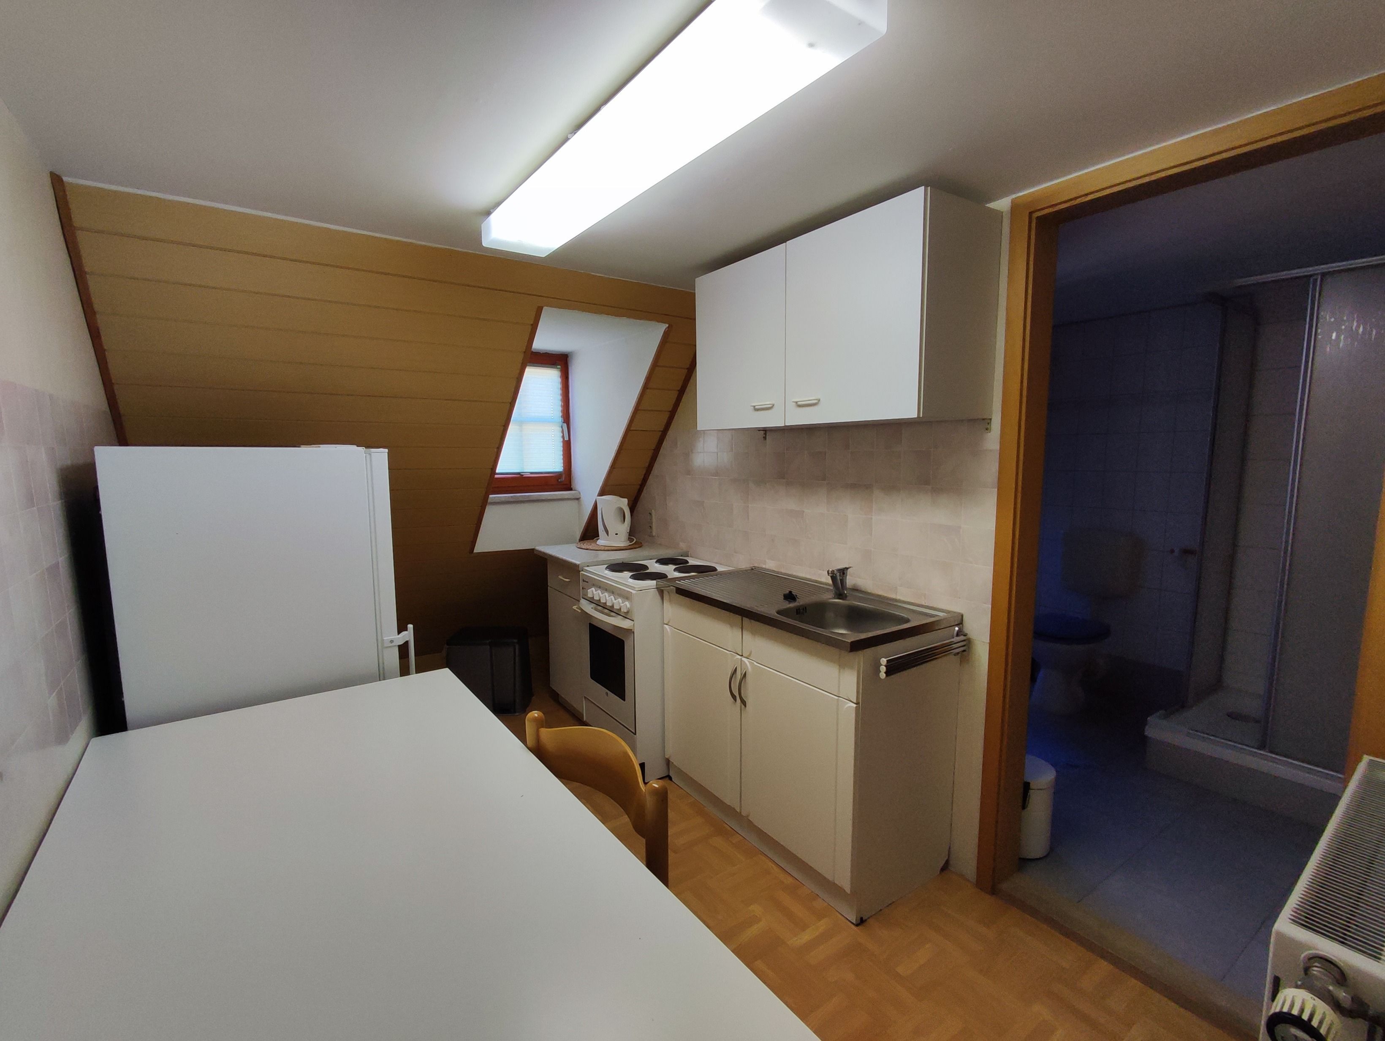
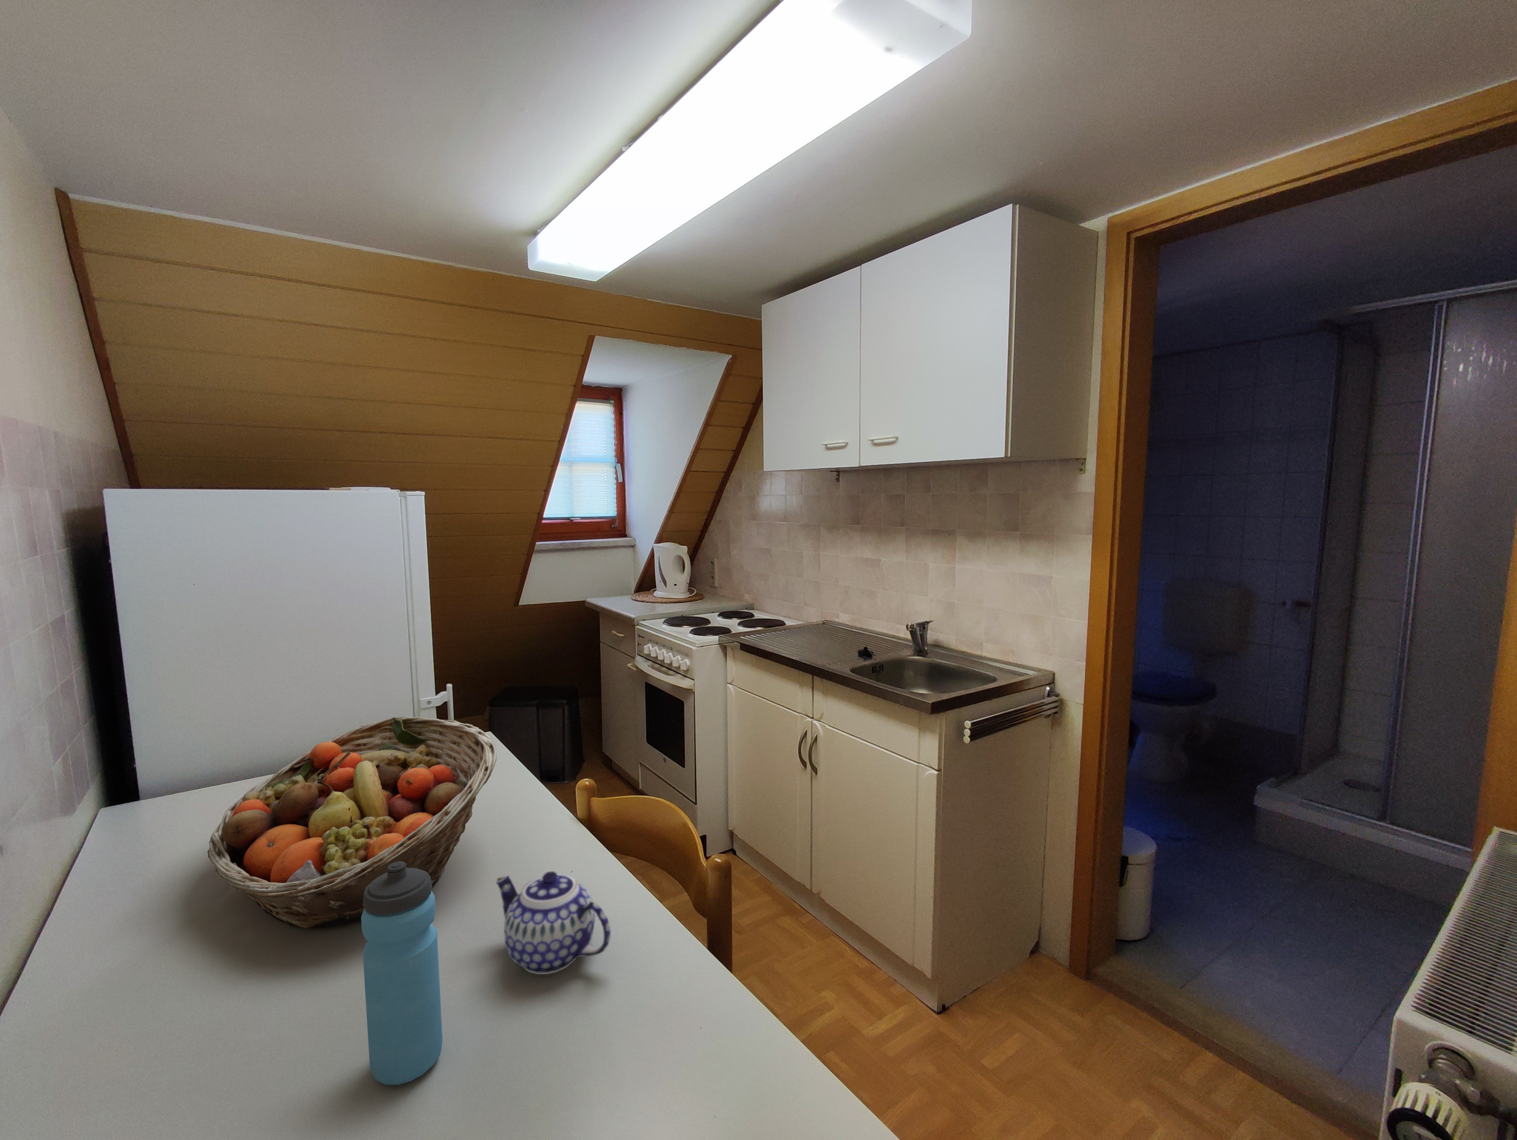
+ fruit basket [207,716,497,929]
+ water bottle [360,861,443,1085]
+ teapot [496,871,611,975]
